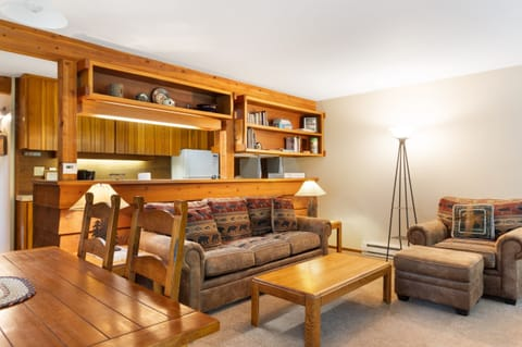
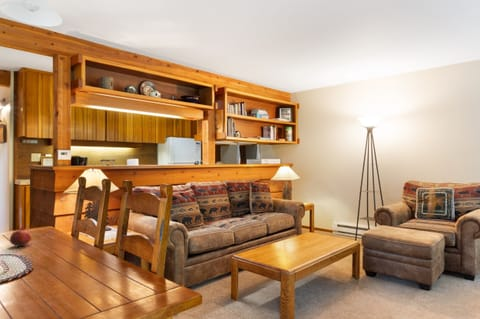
+ fruit [9,225,32,248]
